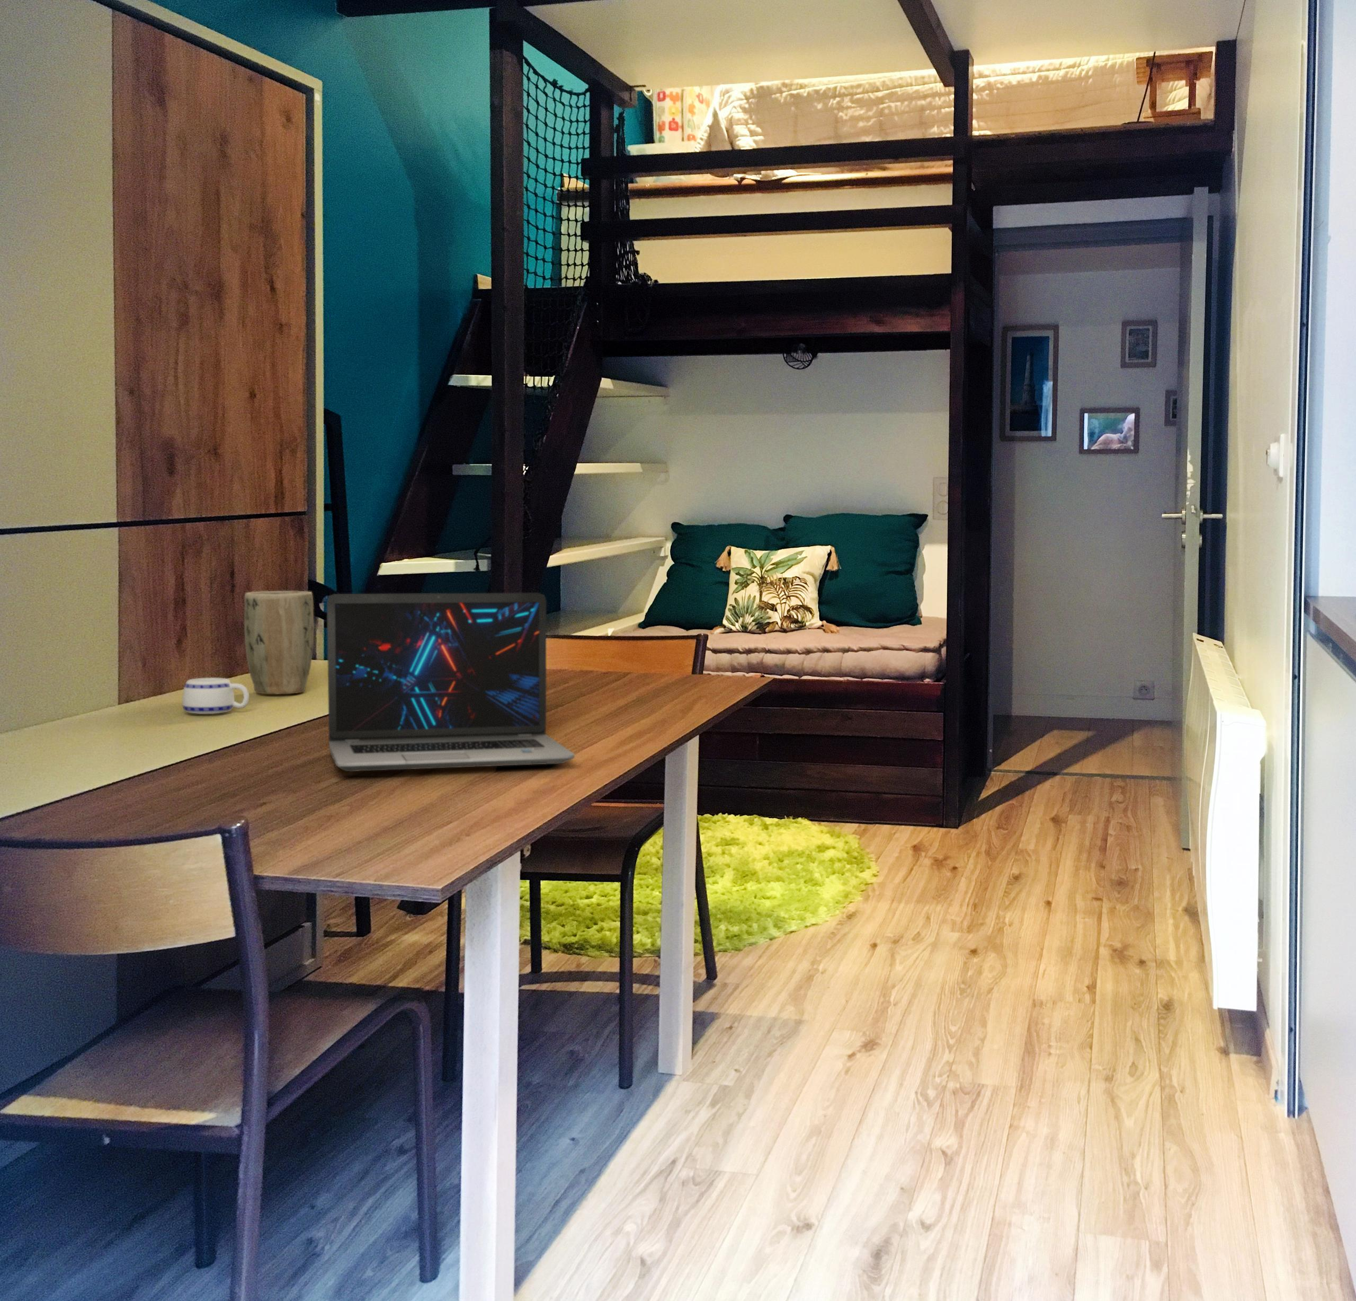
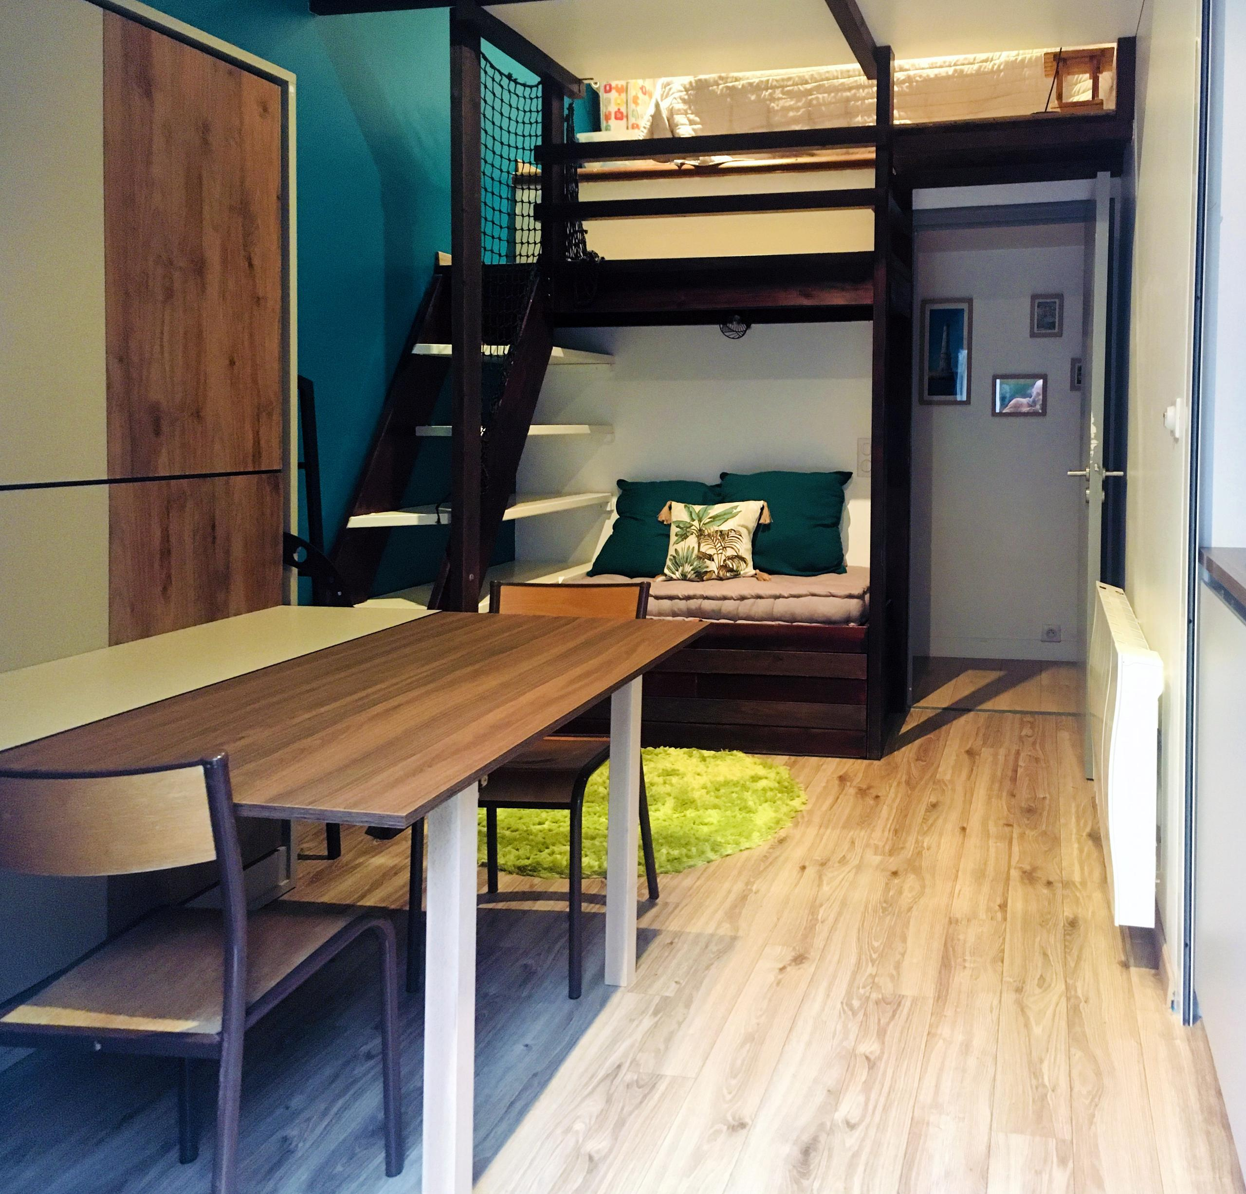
- laptop [326,592,575,772]
- plant pot [243,591,315,695]
- mug [182,677,249,715]
